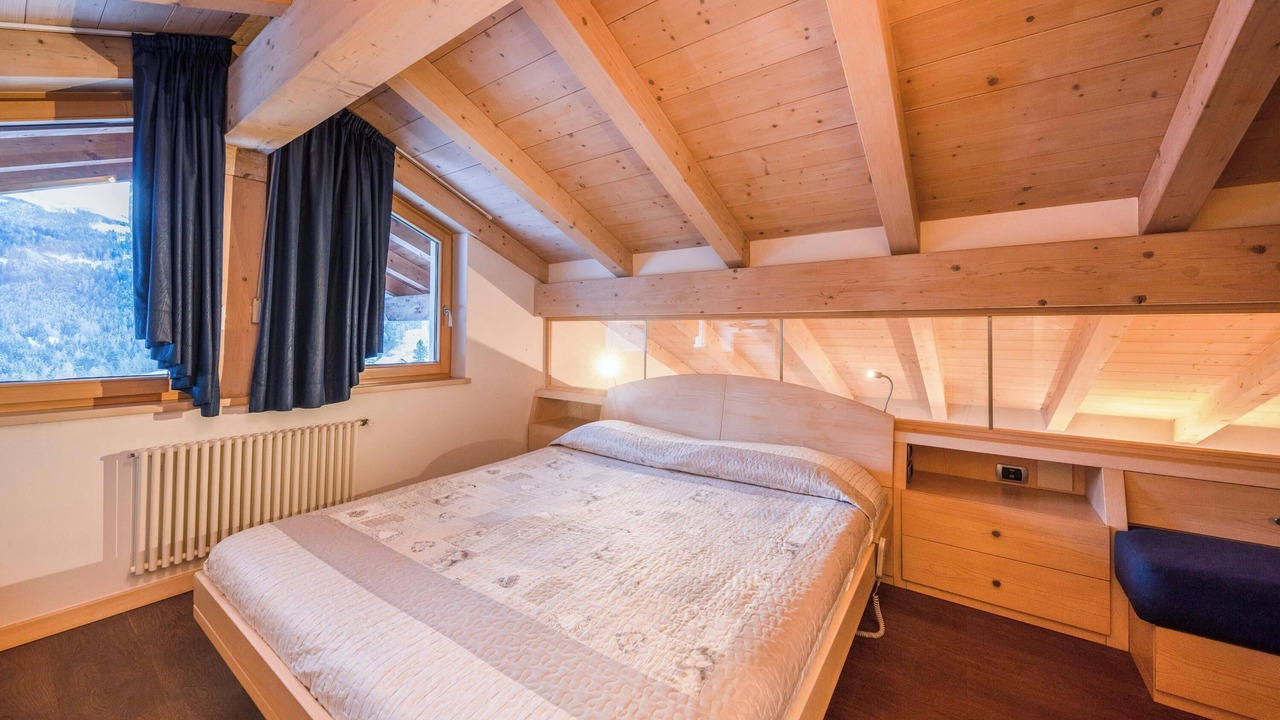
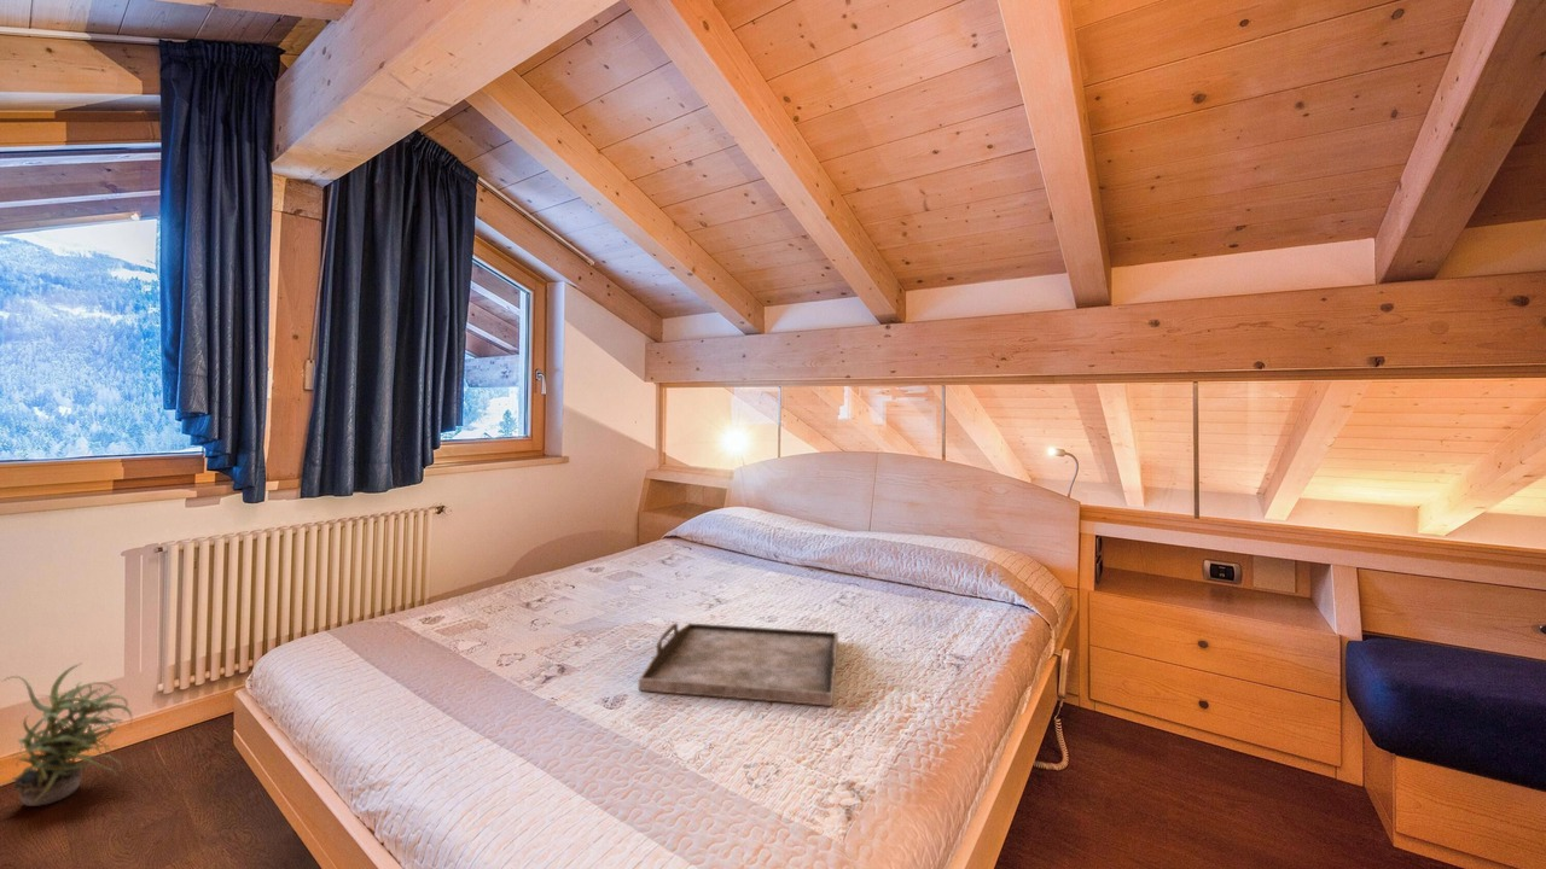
+ serving tray [638,622,839,707]
+ potted plant [0,663,133,807]
